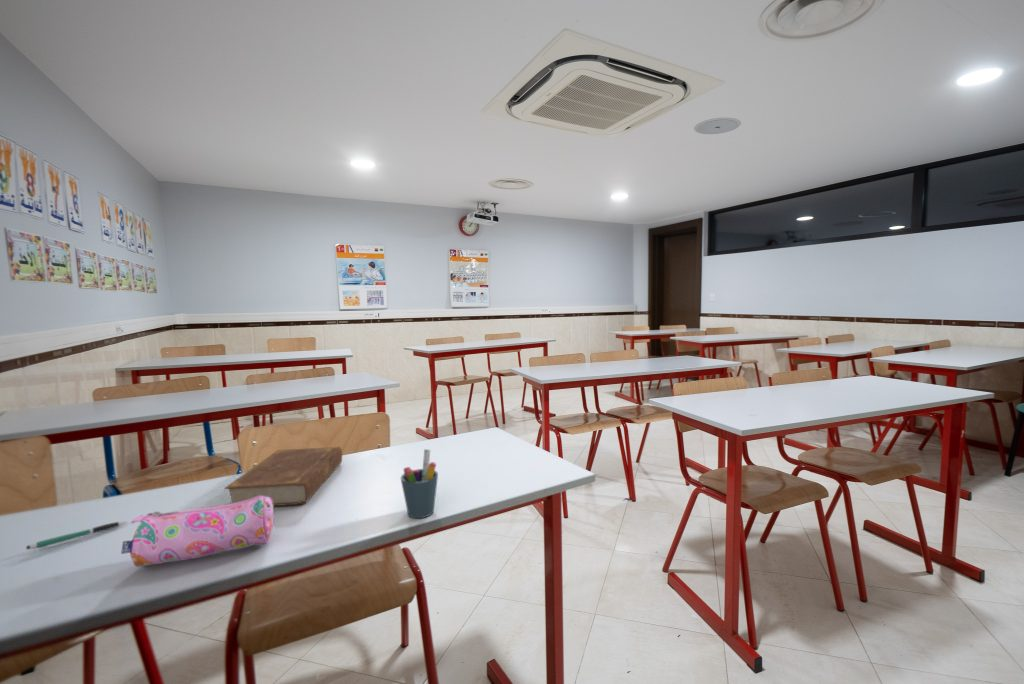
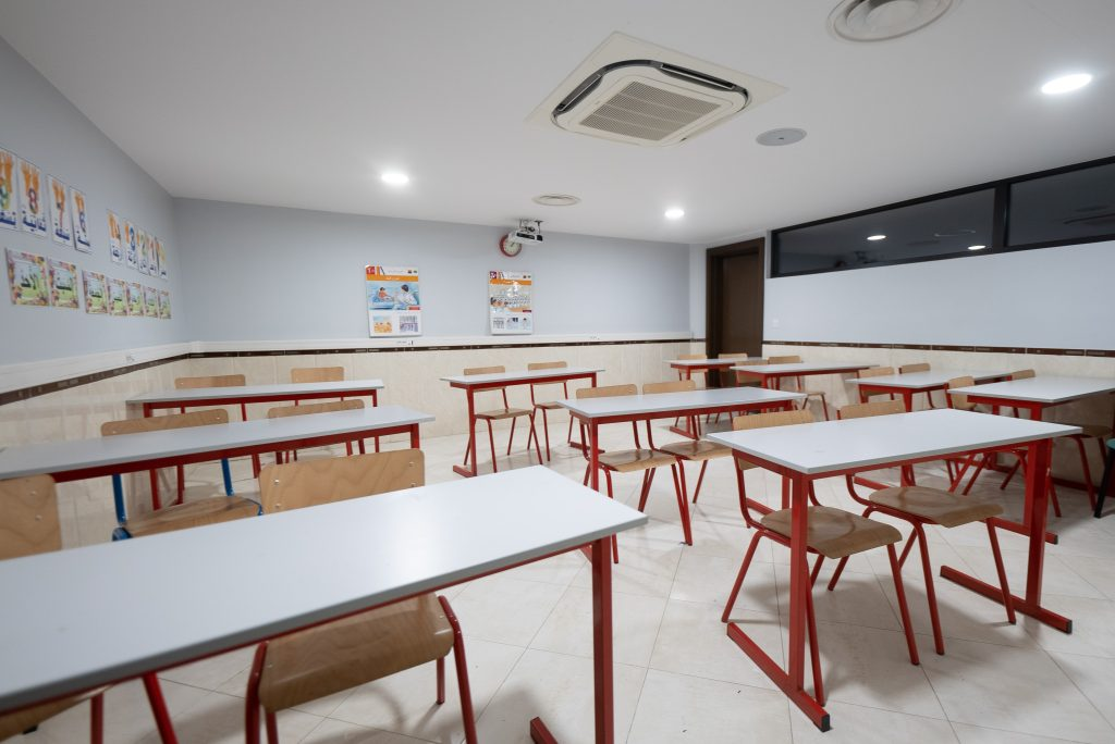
- pen holder [400,448,439,519]
- book [223,446,343,507]
- pen [25,520,128,550]
- pencil case [120,496,274,568]
